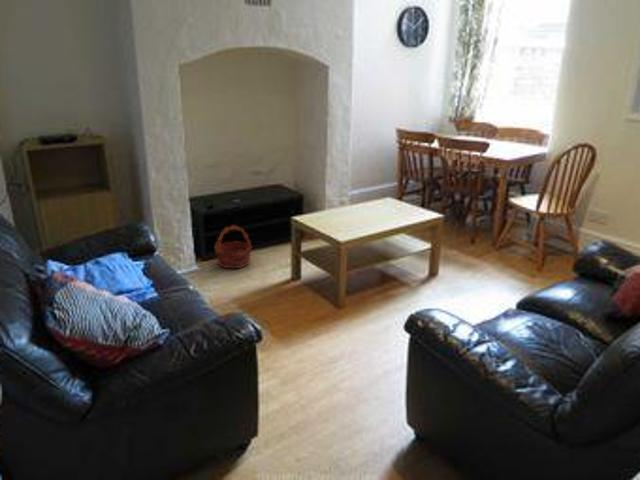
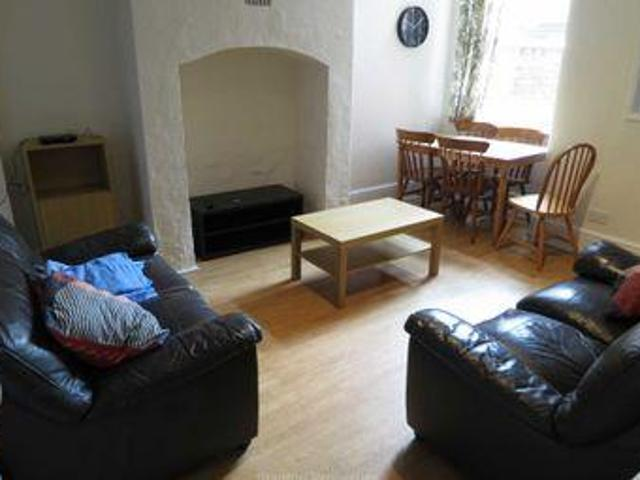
- basket [214,225,253,269]
